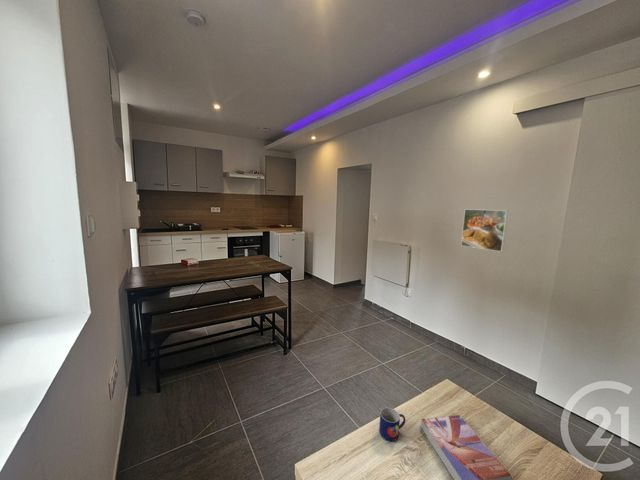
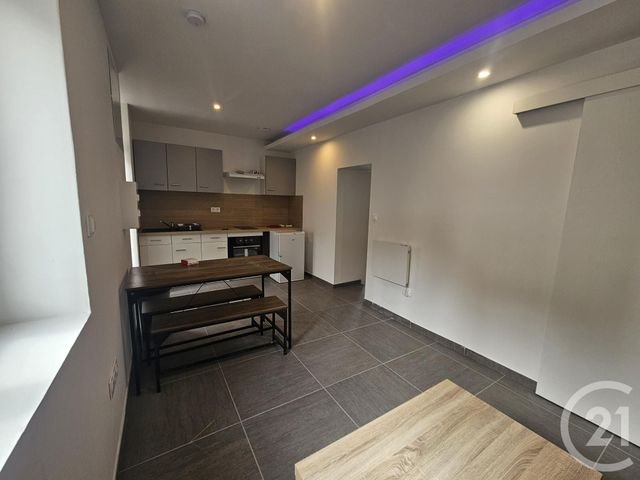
- mug [378,407,407,442]
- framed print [460,208,509,253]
- textbook [420,414,513,480]
